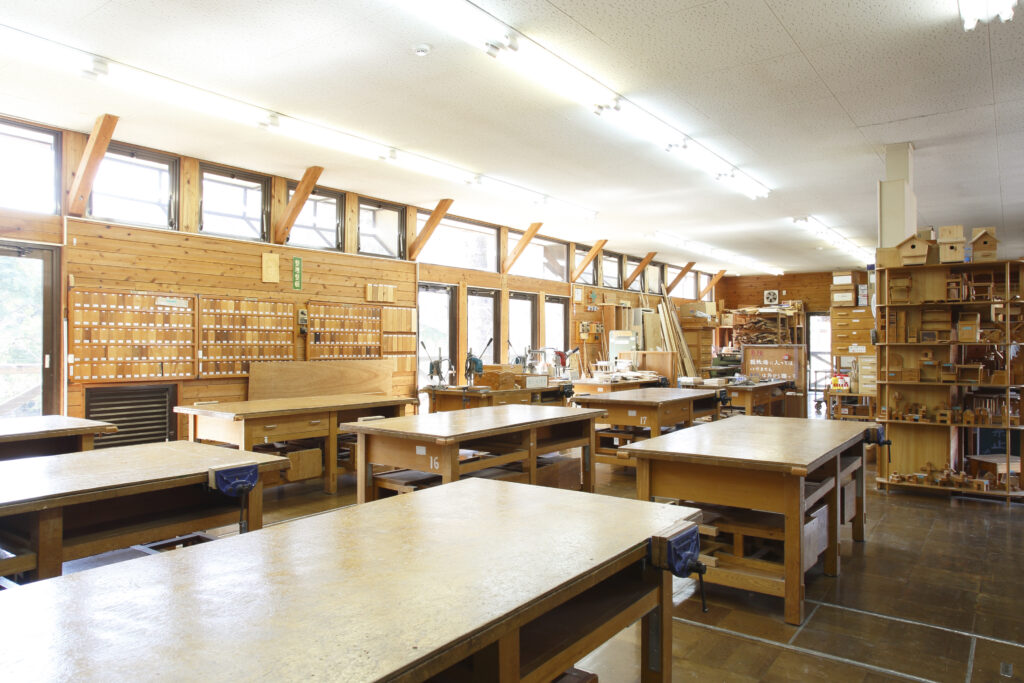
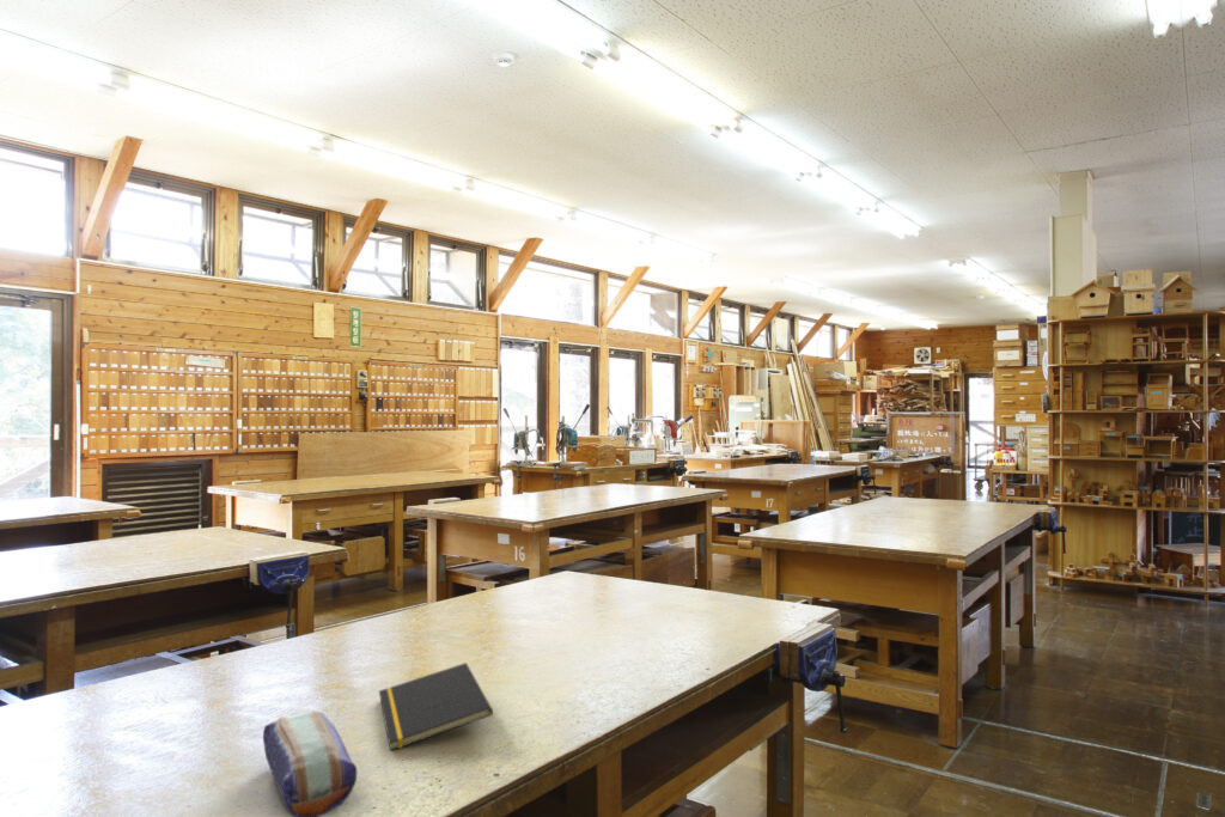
+ notepad [378,661,494,752]
+ pencil case [262,711,358,817]
